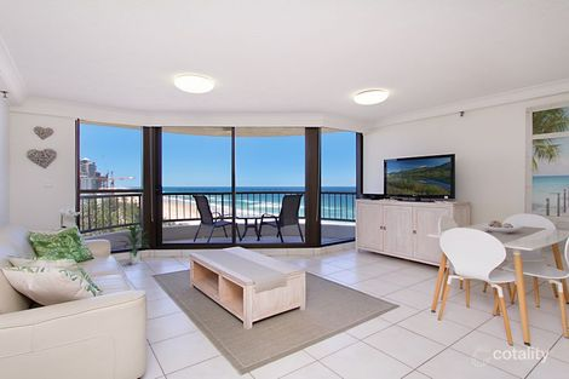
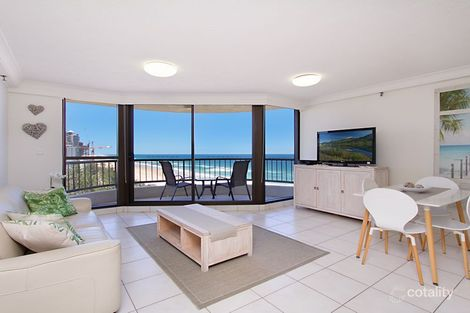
- indoor plant [117,222,150,265]
